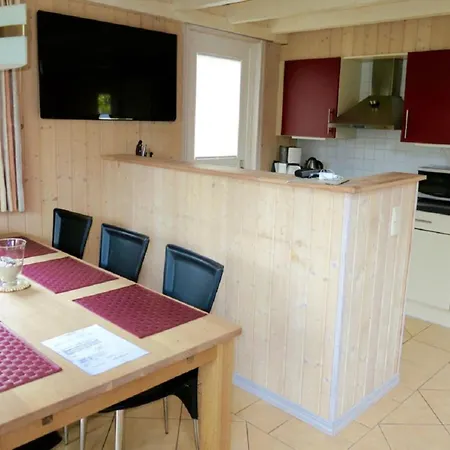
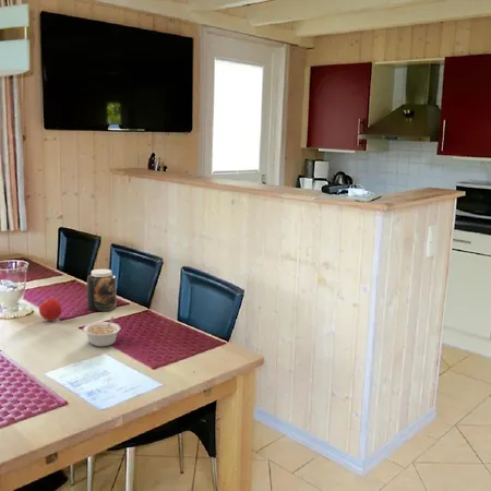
+ legume [82,316,121,347]
+ fruit [38,298,63,322]
+ jar [86,268,118,312]
